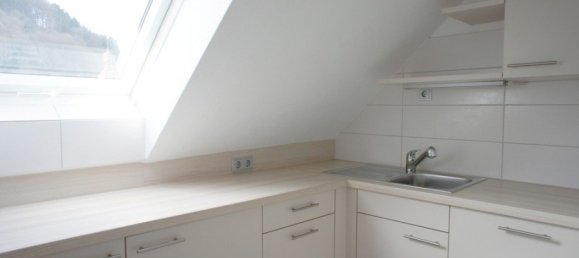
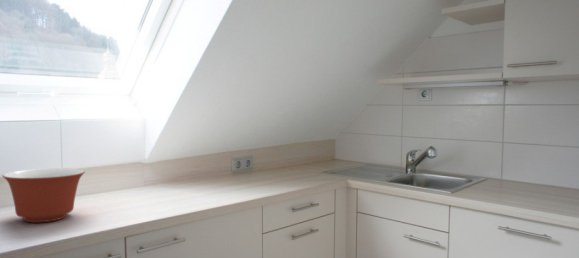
+ mixing bowl [1,167,86,223]
